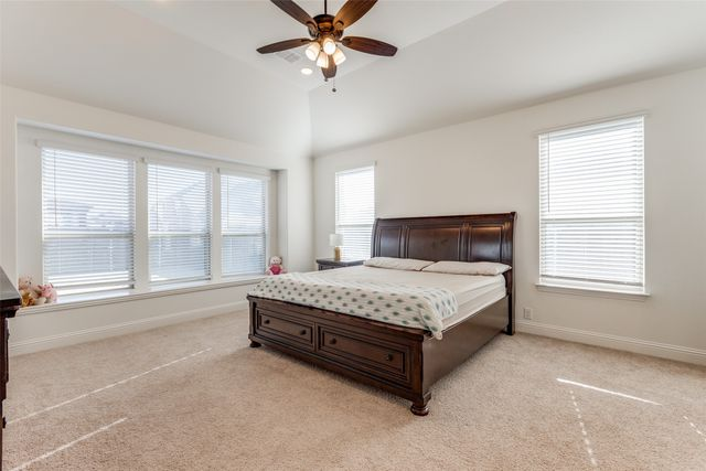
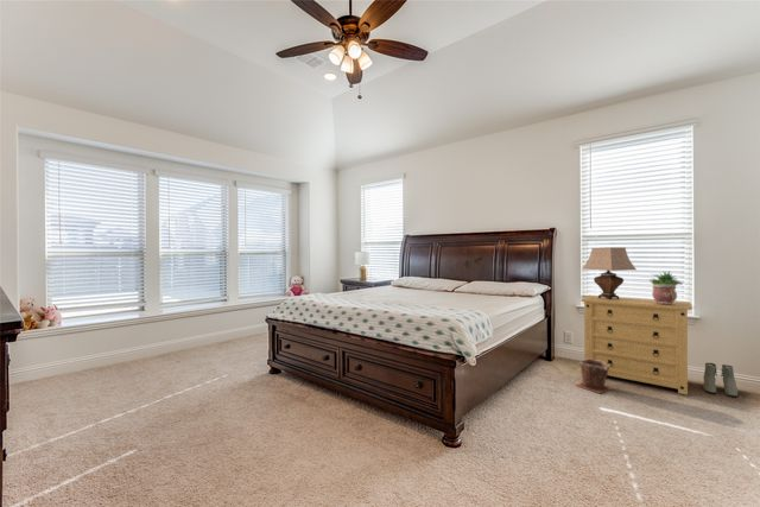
+ dresser [580,294,694,397]
+ table lamp [581,247,638,299]
+ potted plant [647,270,684,304]
+ boots [703,362,739,398]
+ plant pot [575,359,614,394]
